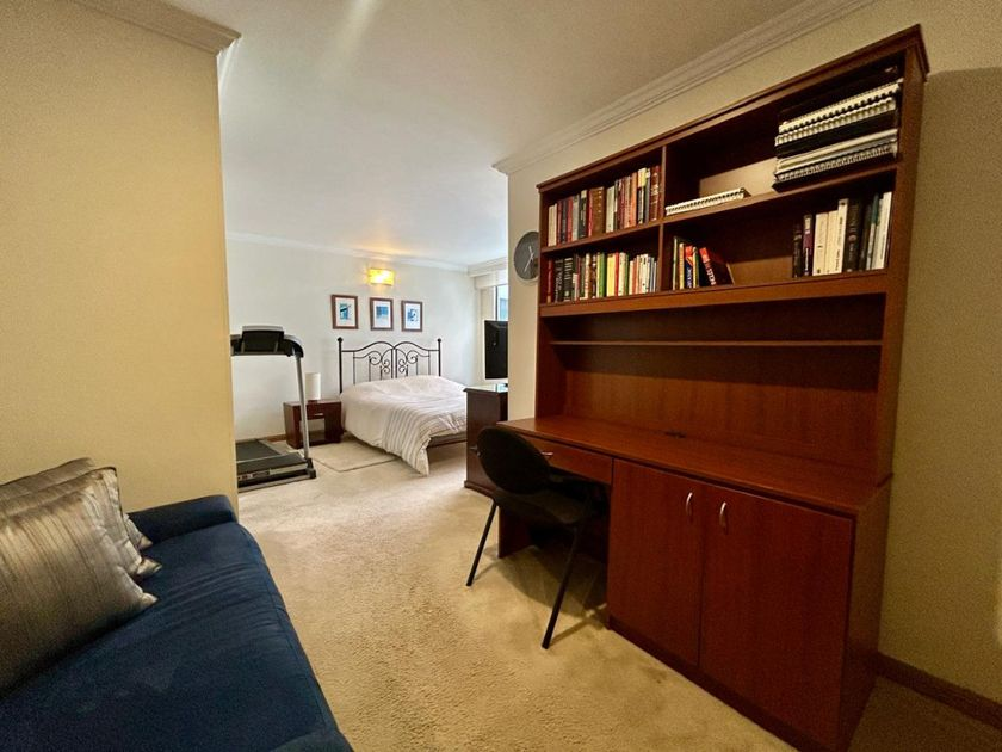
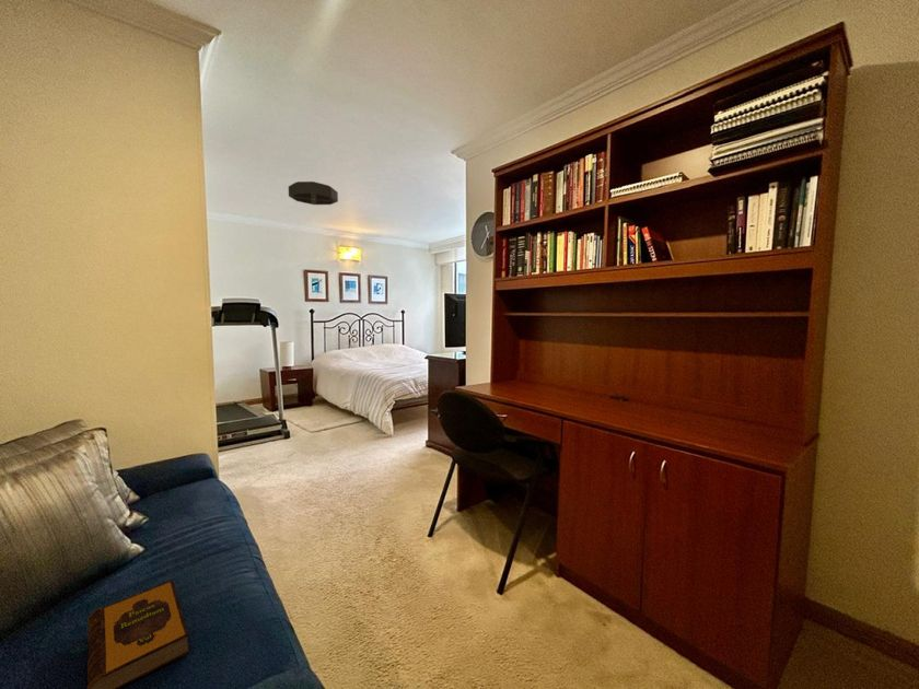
+ hardback book [86,579,190,689]
+ ceiling light [288,180,339,206]
